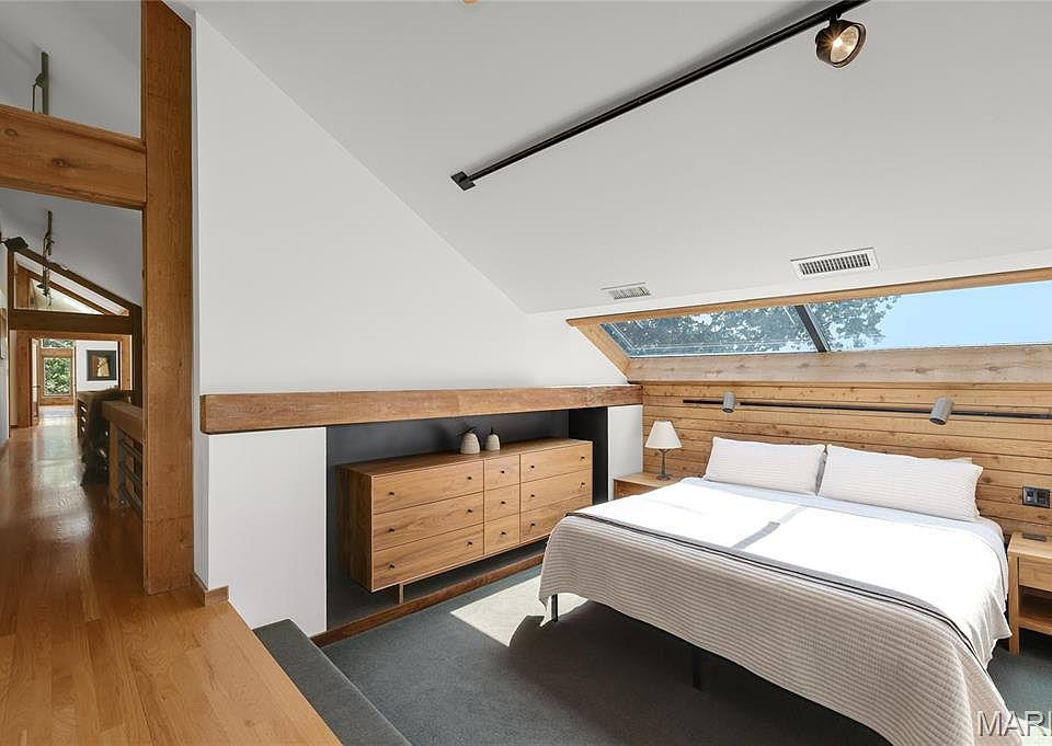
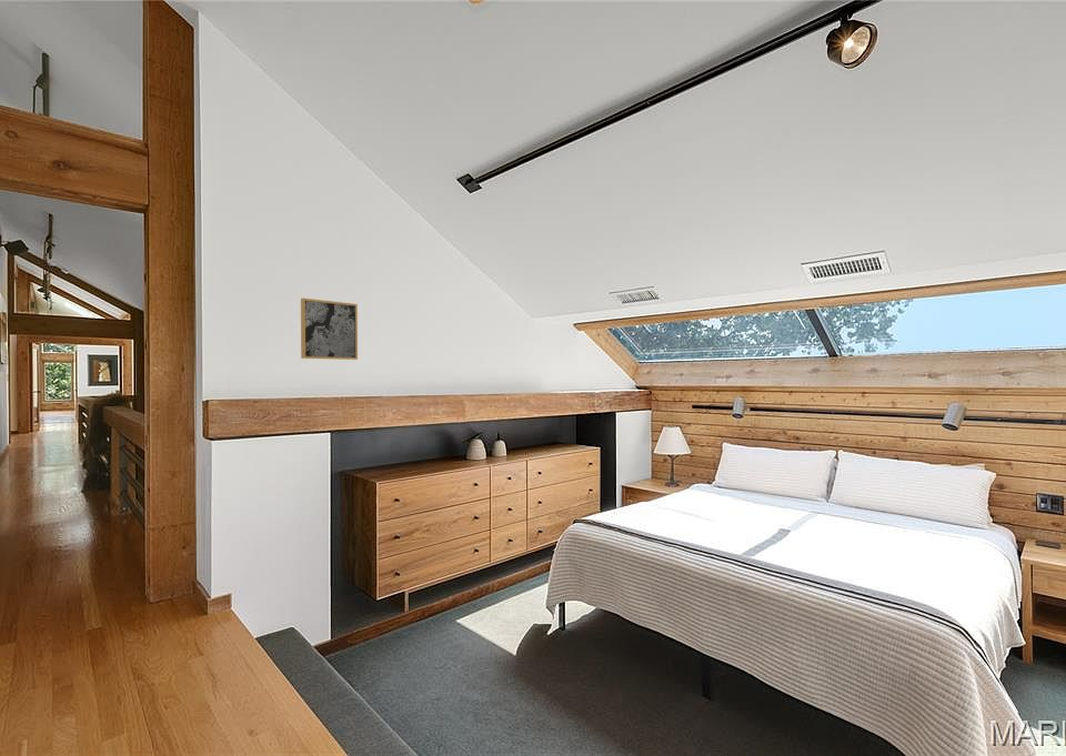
+ wall art [300,298,359,361]
